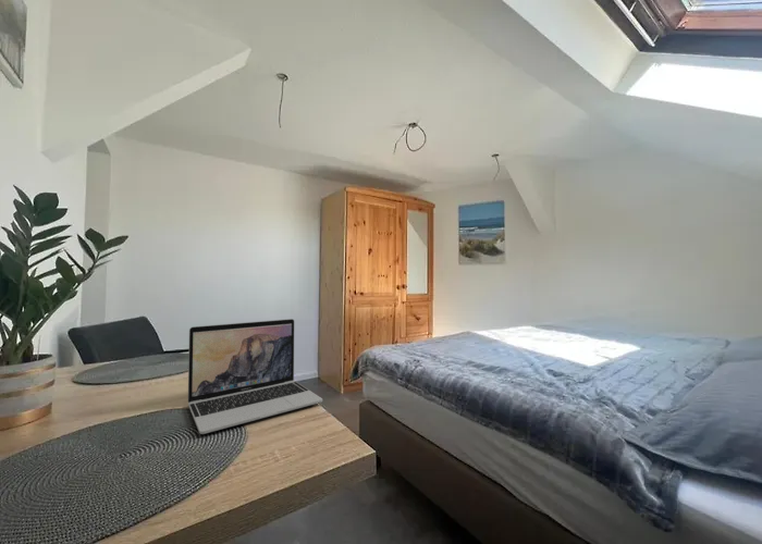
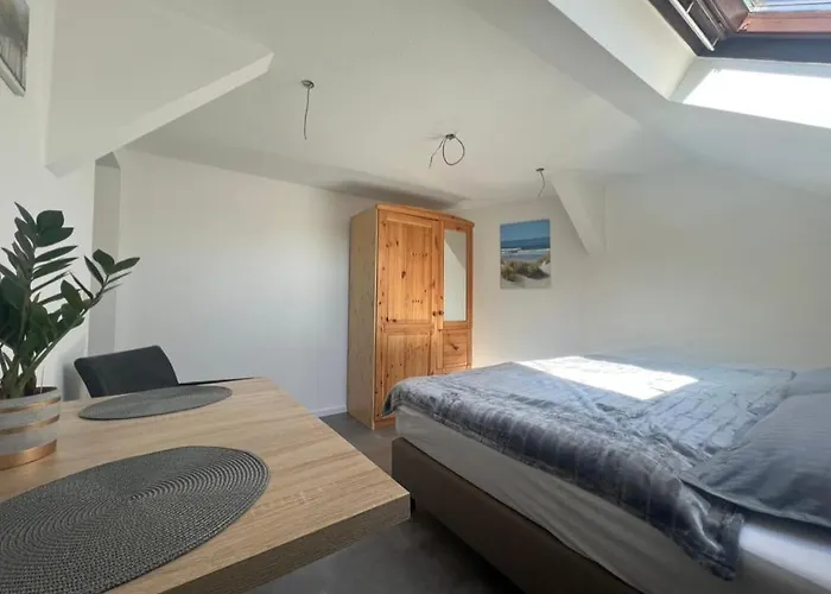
- laptop [187,318,323,435]
